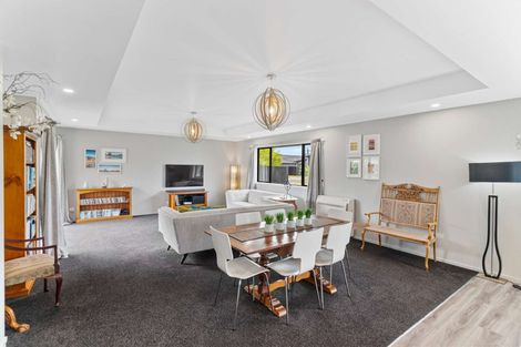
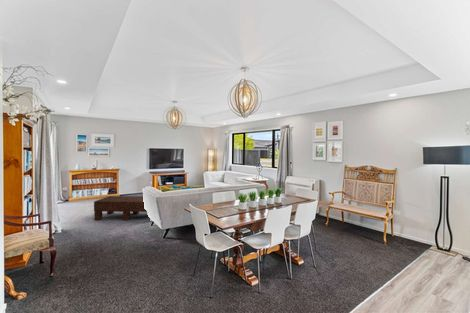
+ coffee table [93,195,148,221]
